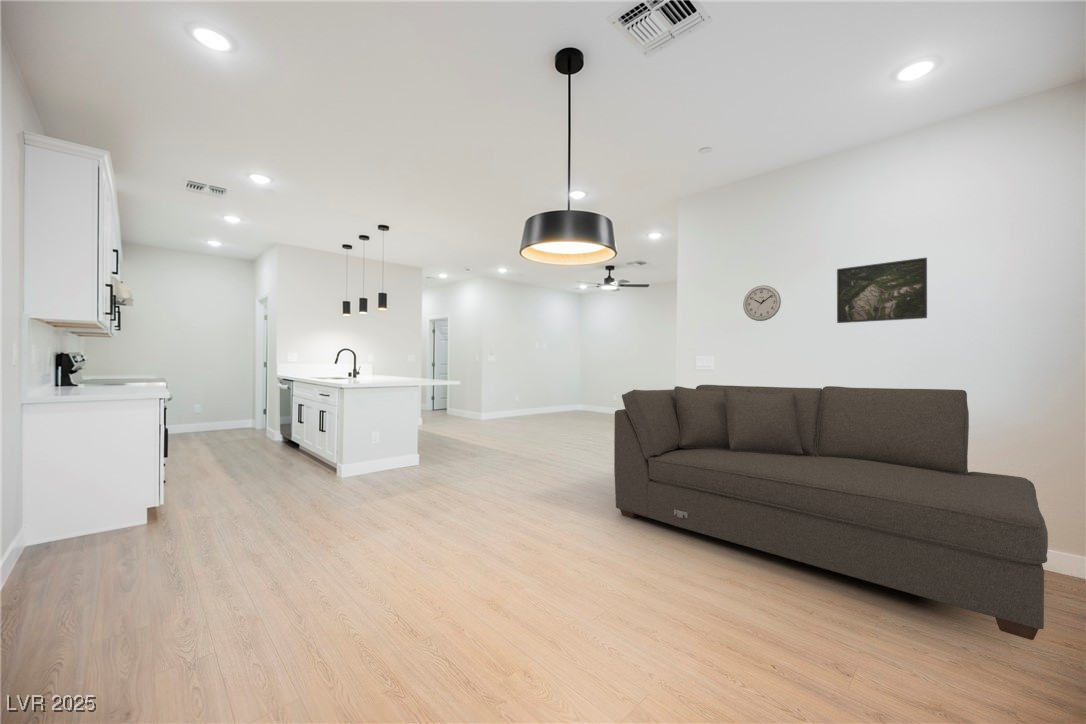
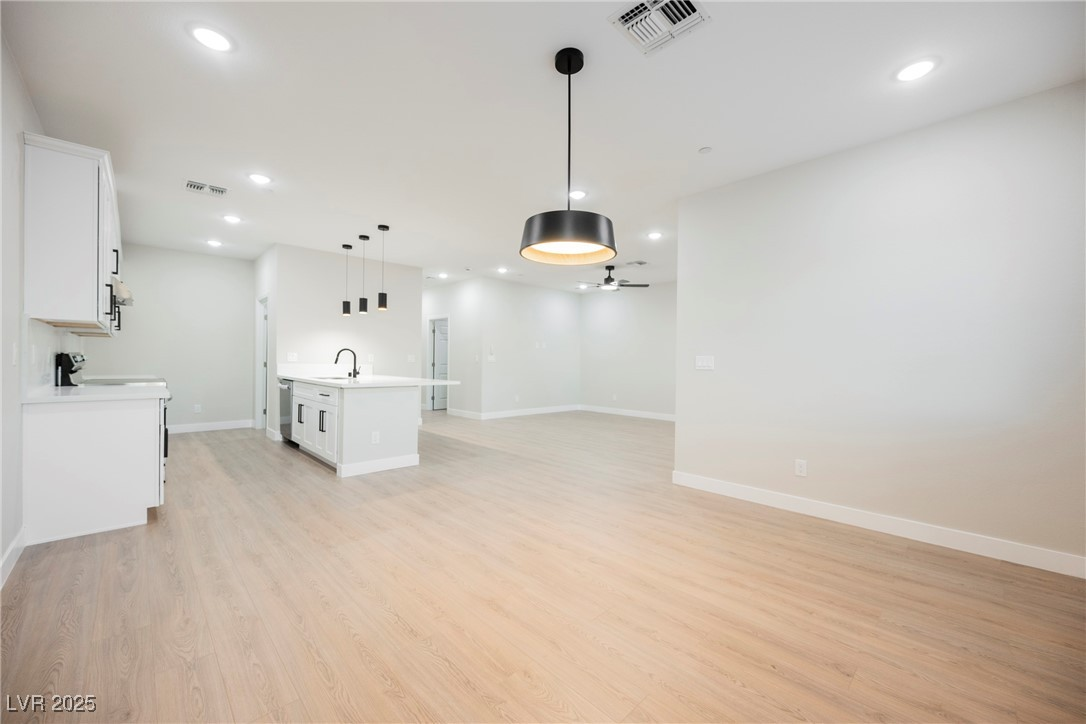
- sofa [613,384,1049,641]
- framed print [836,257,928,324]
- wall clock [742,284,782,322]
